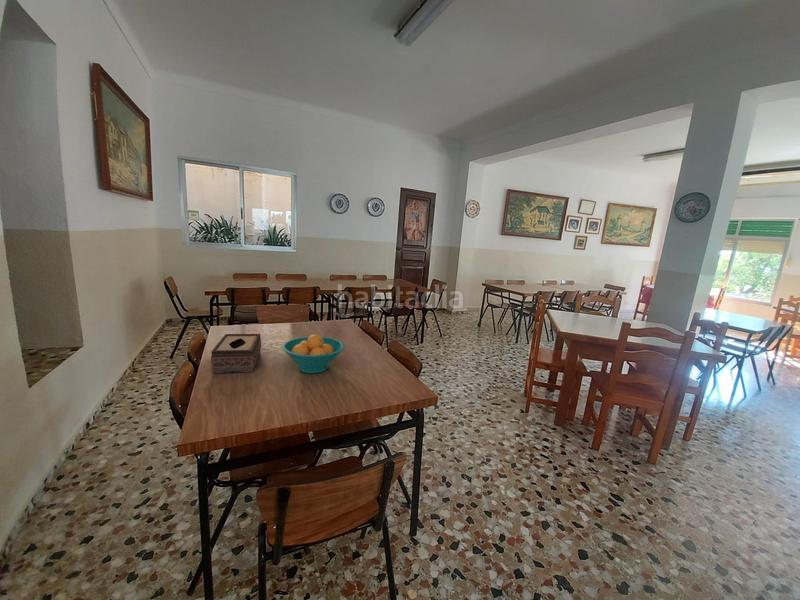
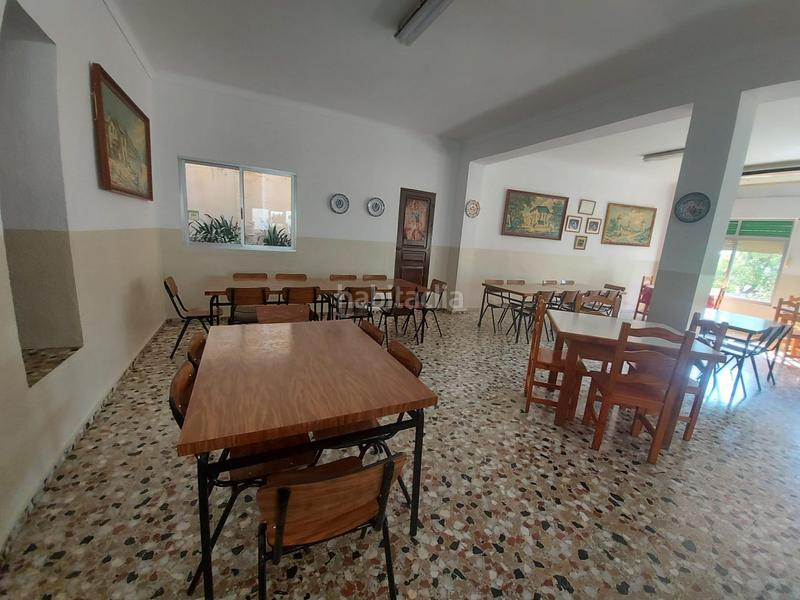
- fruit bowl [281,333,346,374]
- tissue box [210,333,262,374]
